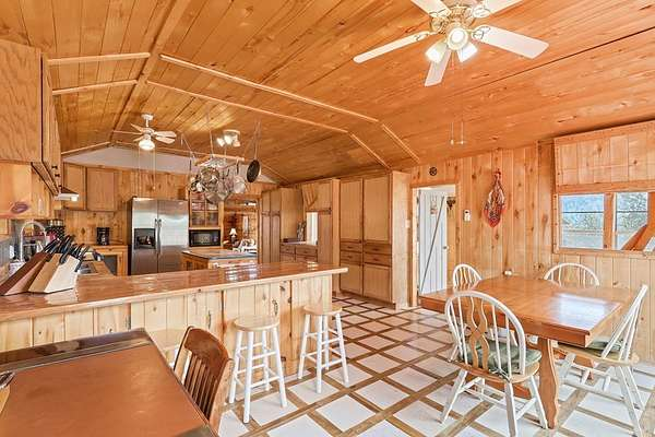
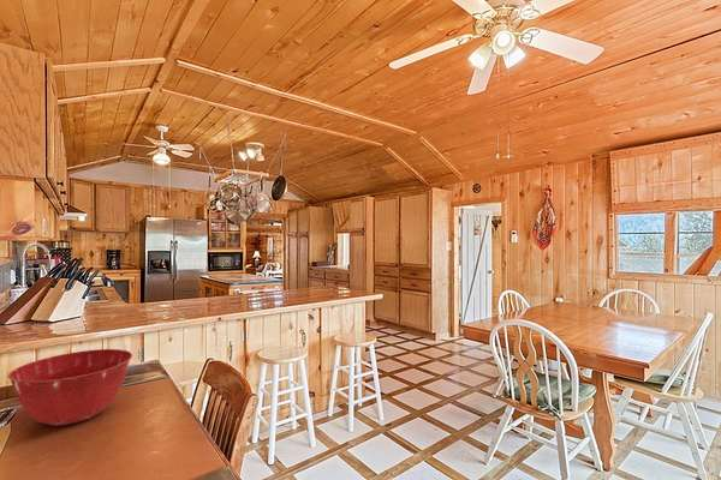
+ mixing bowl [7,348,133,427]
